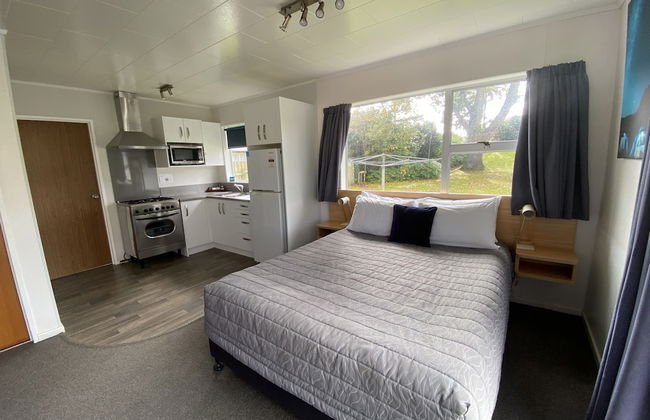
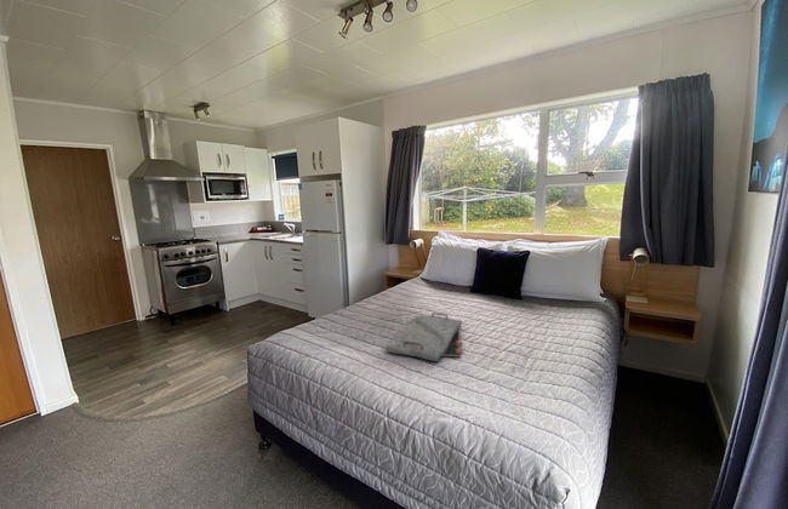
+ serving tray [384,311,464,362]
